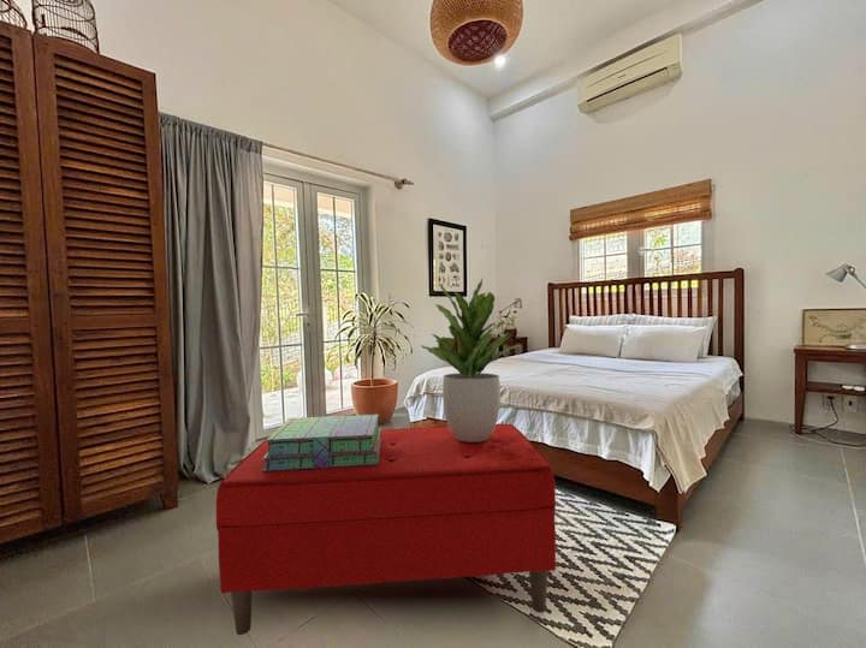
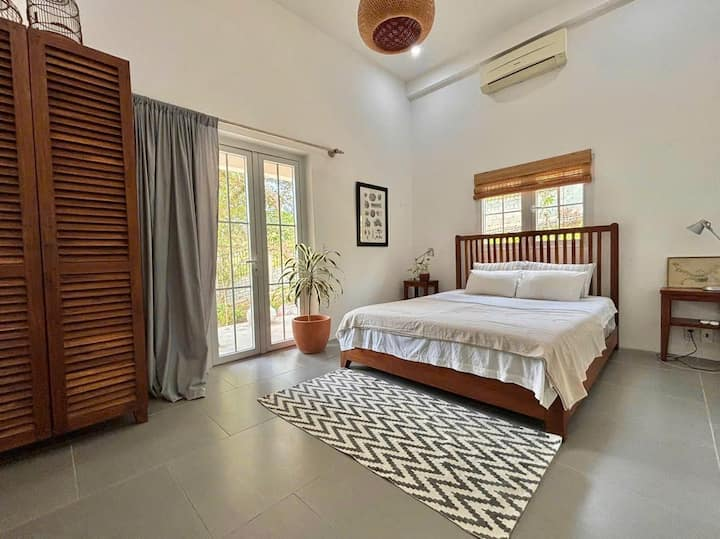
- stack of books [262,414,382,471]
- bench [215,423,557,636]
- potted plant [420,277,521,442]
